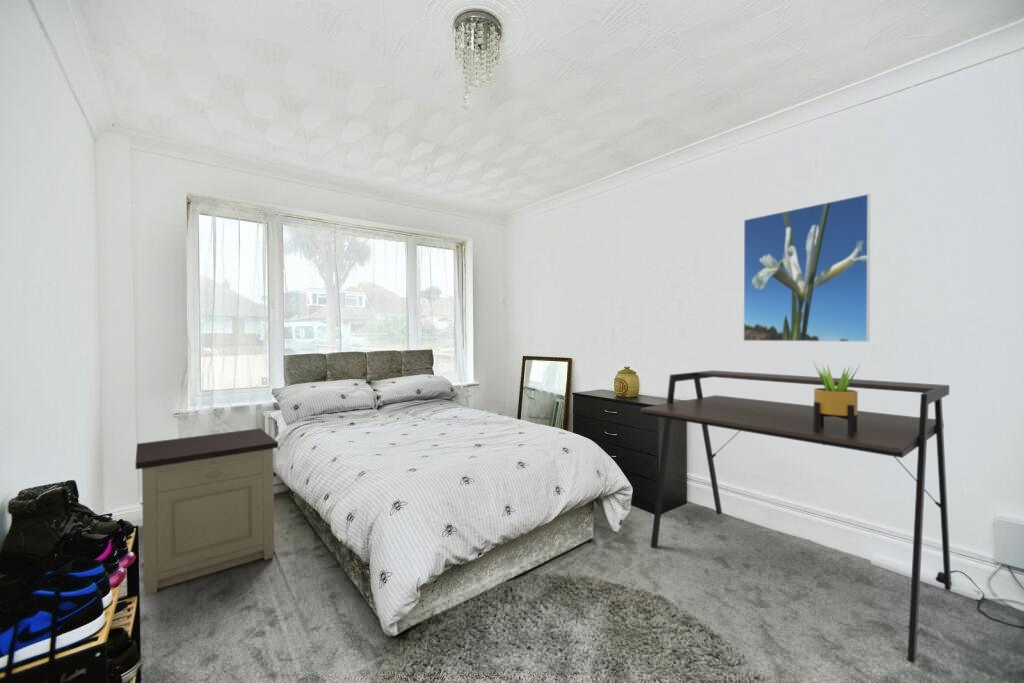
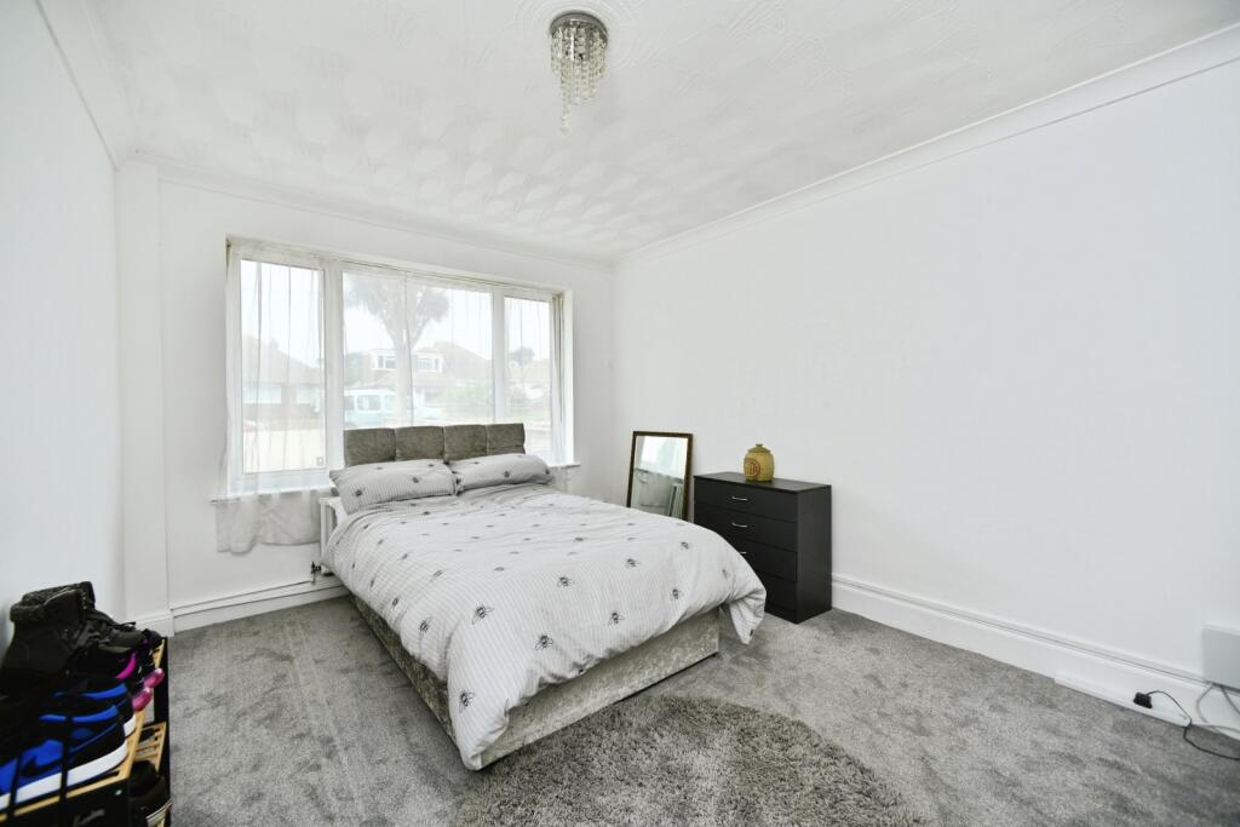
- desk [640,369,952,665]
- potted plant [811,359,861,437]
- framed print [742,193,871,343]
- nightstand [134,427,279,597]
